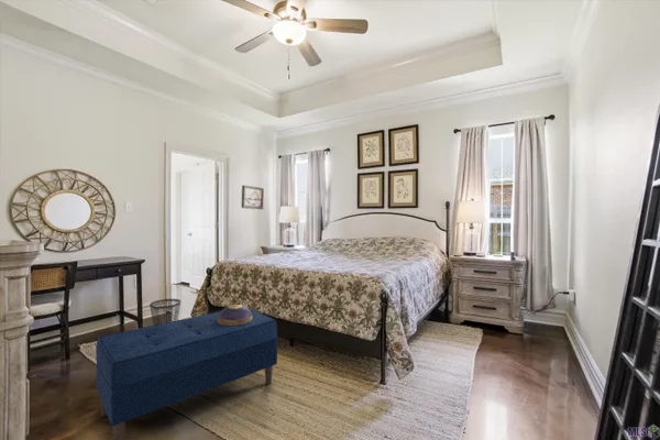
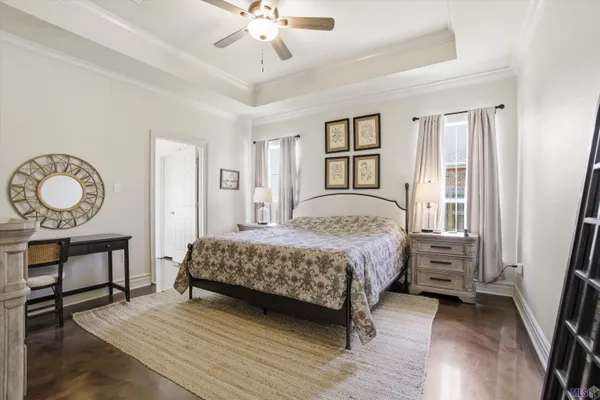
- bench [95,307,278,440]
- wastebasket [148,298,182,326]
- decorative bowl [217,304,253,326]
